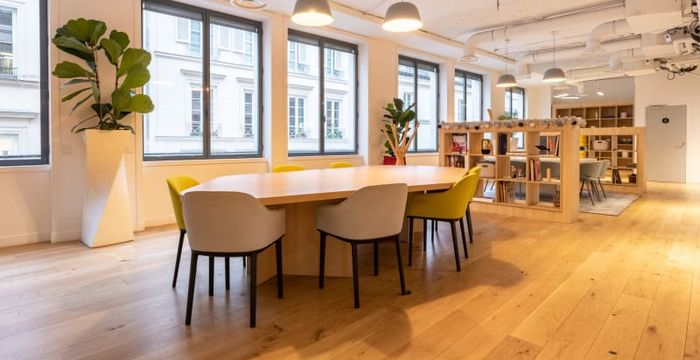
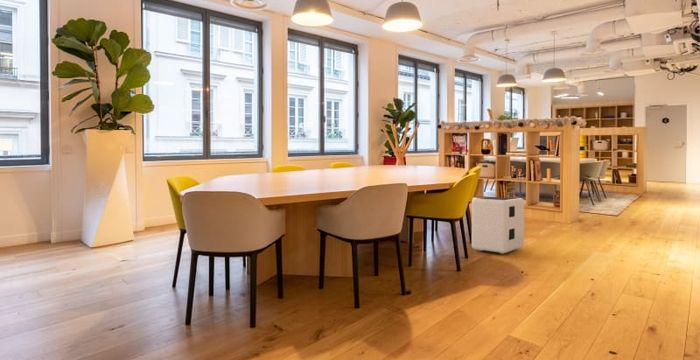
+ air purifier [471,196,525,255]
